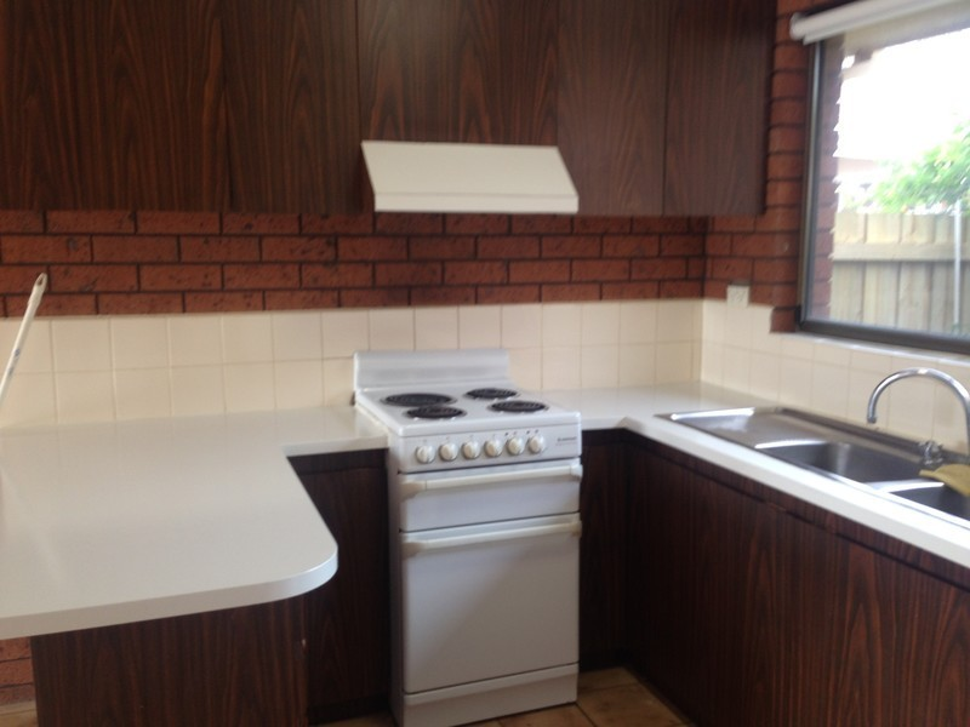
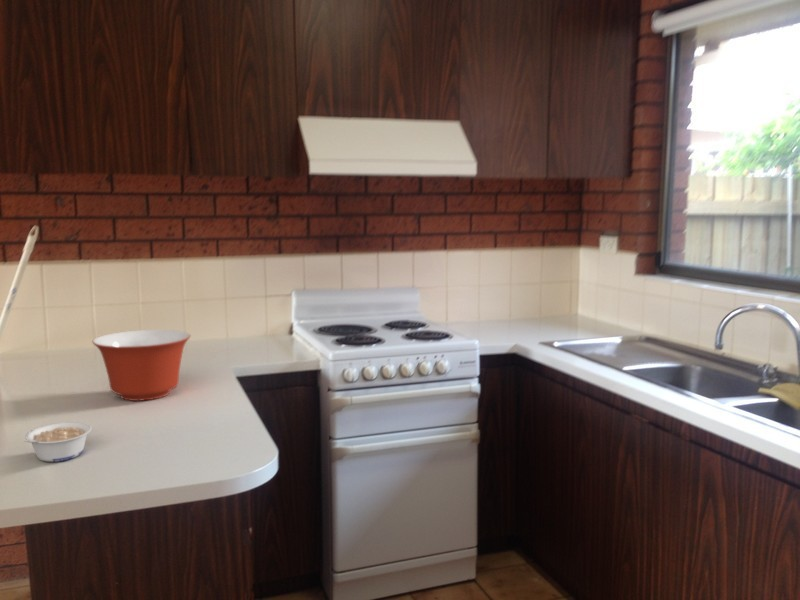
+ mixing bowl [91,329,192,402]
+ legume [24,421,93,463]
